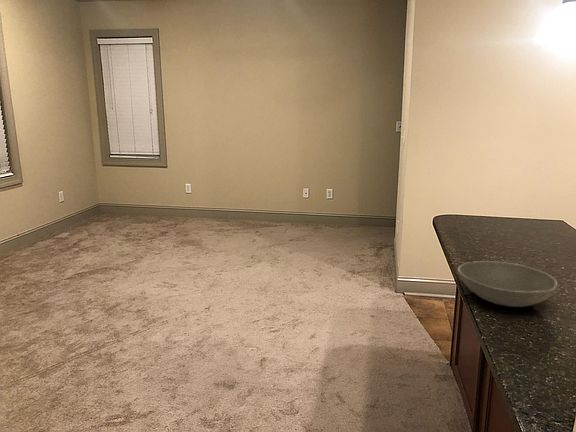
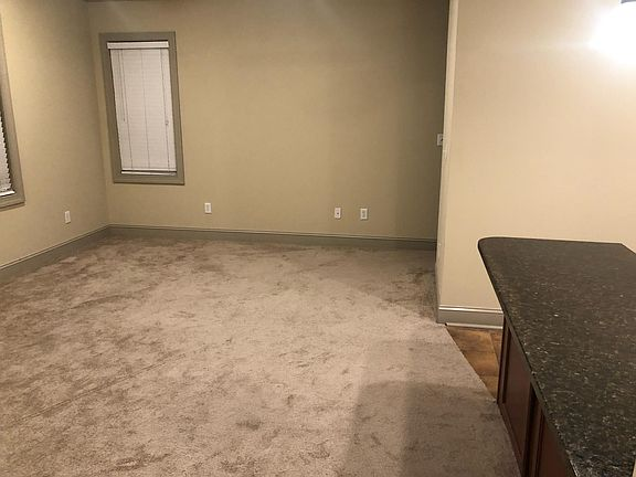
- bowl [457,260,559,308]
